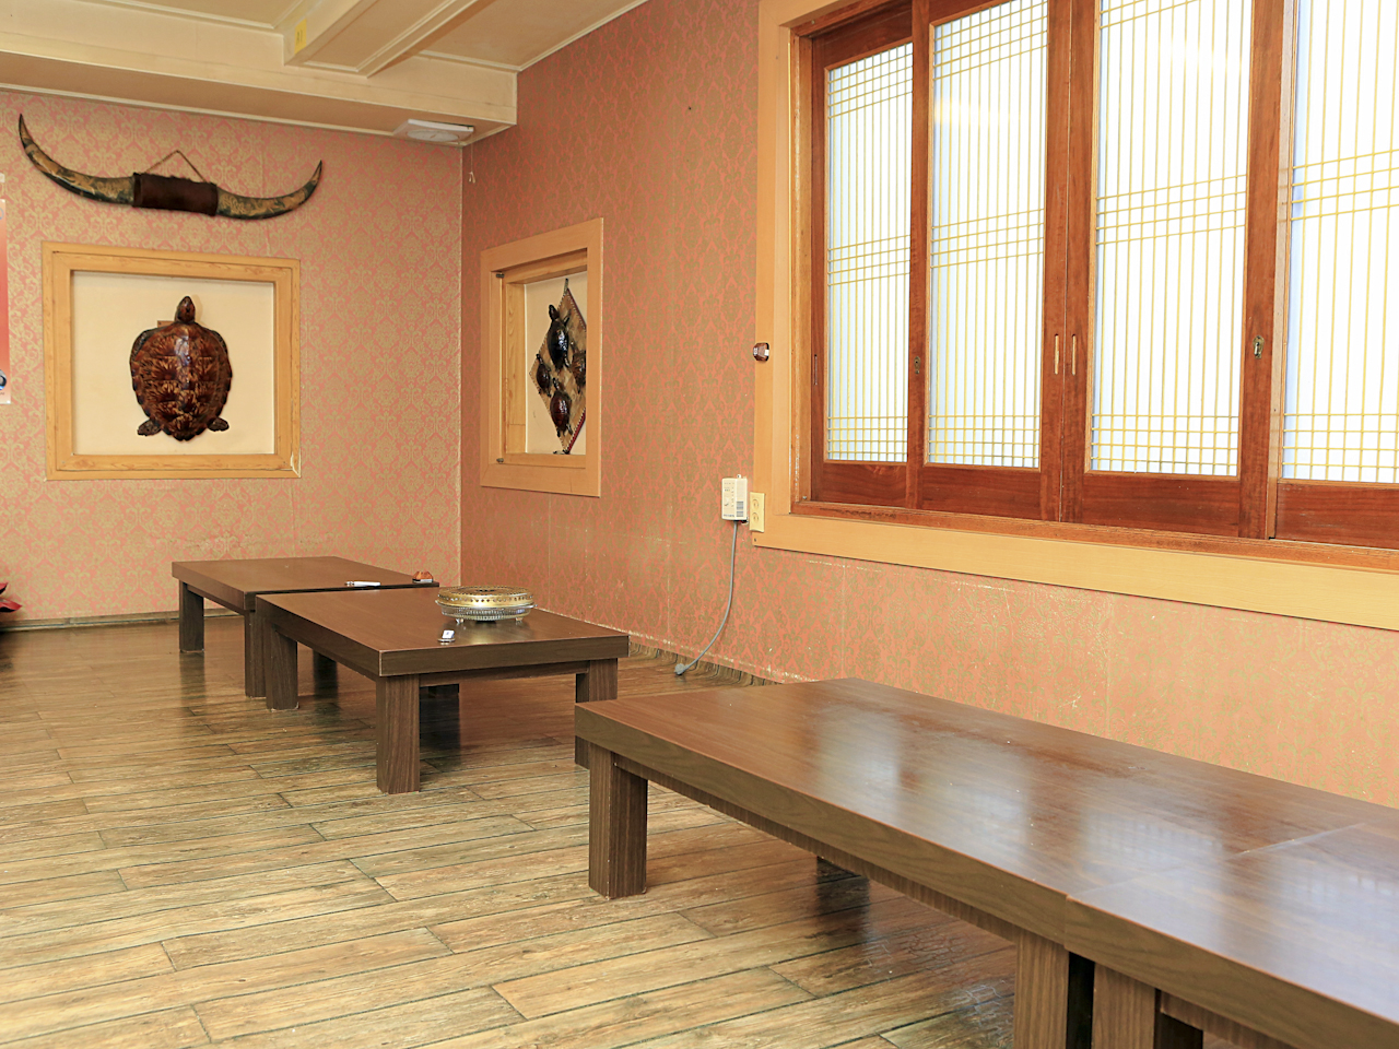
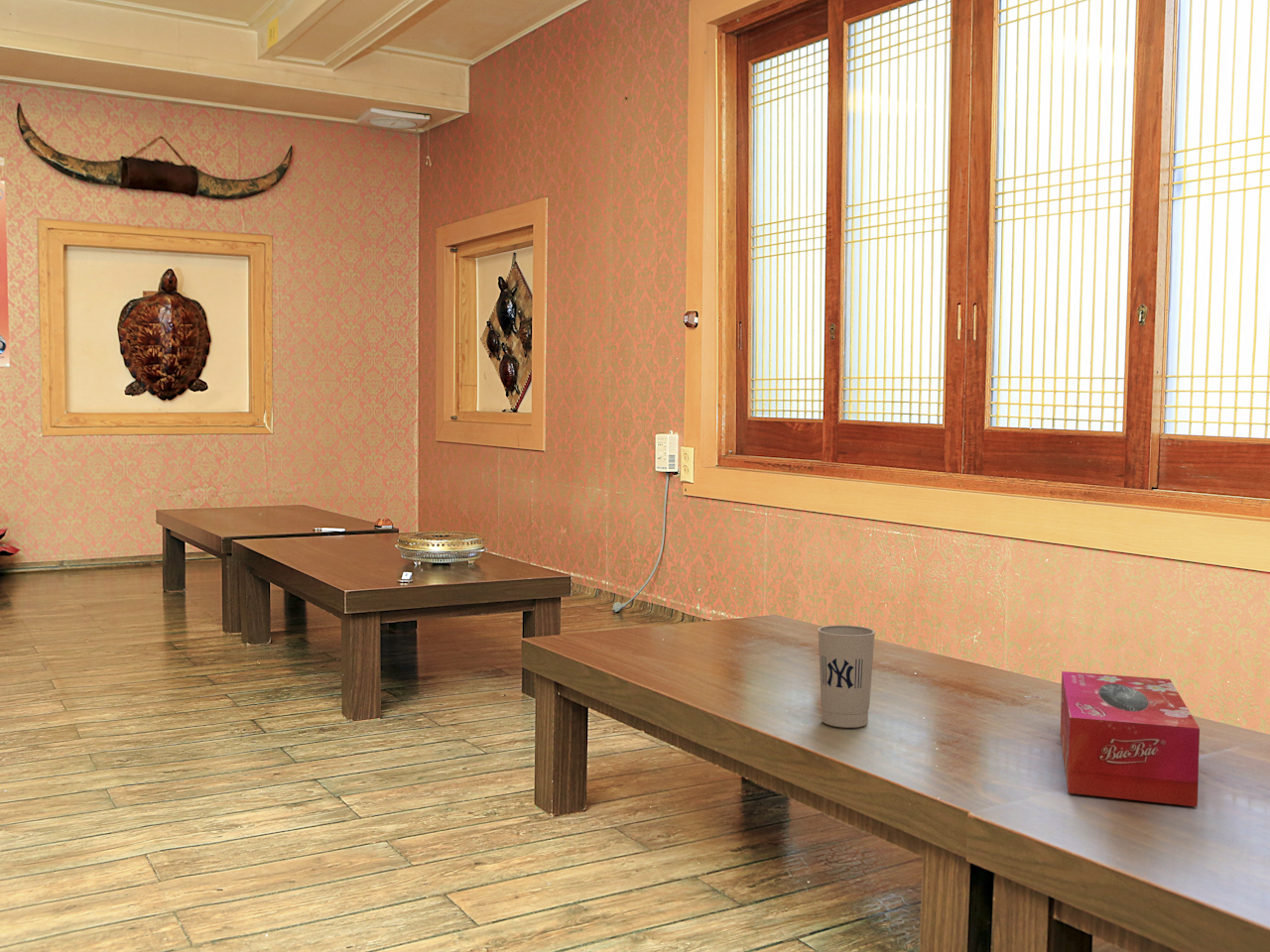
+ cup [817,624,876,729]
+ tissue box [1060,670,1201,807]
